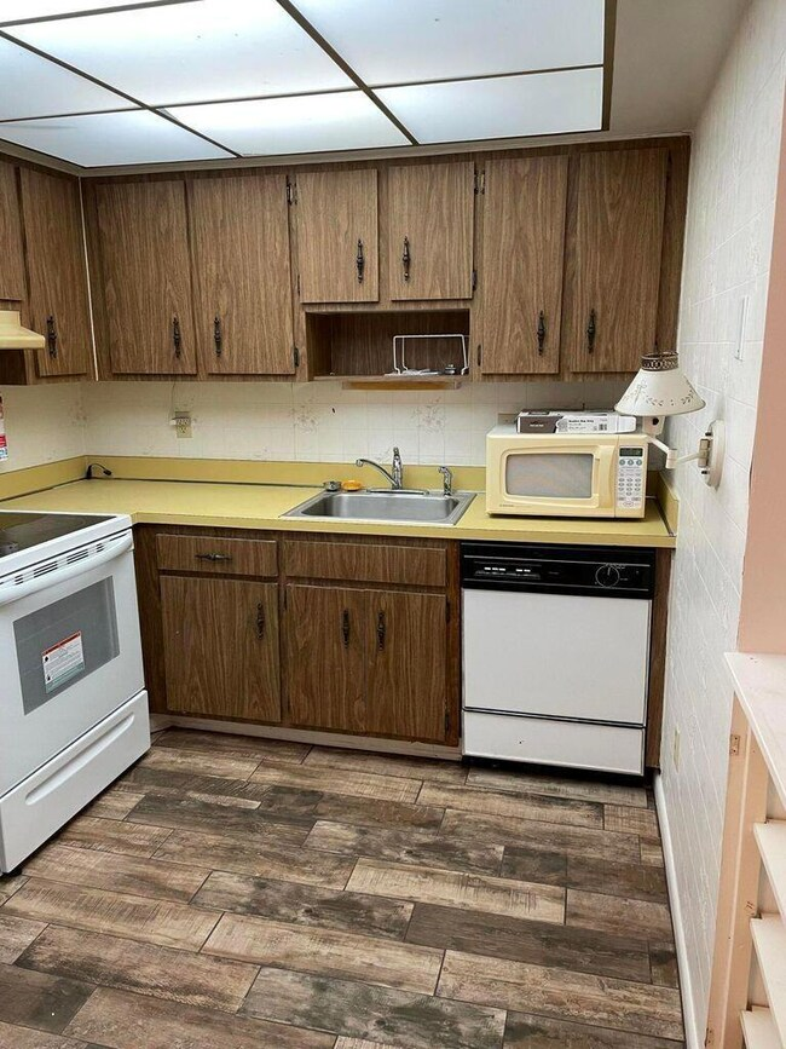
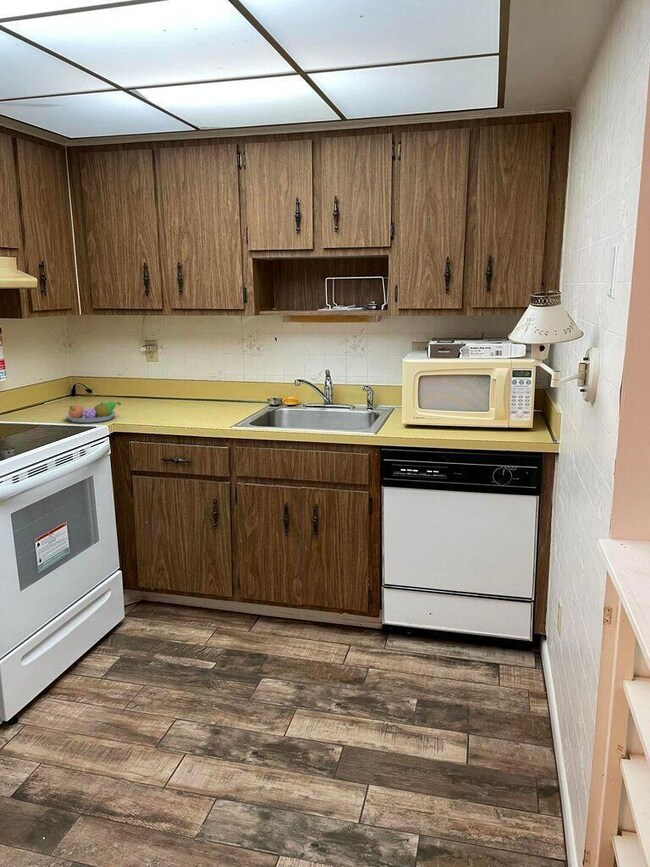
+ fruit bowl [64,401,122,423]
